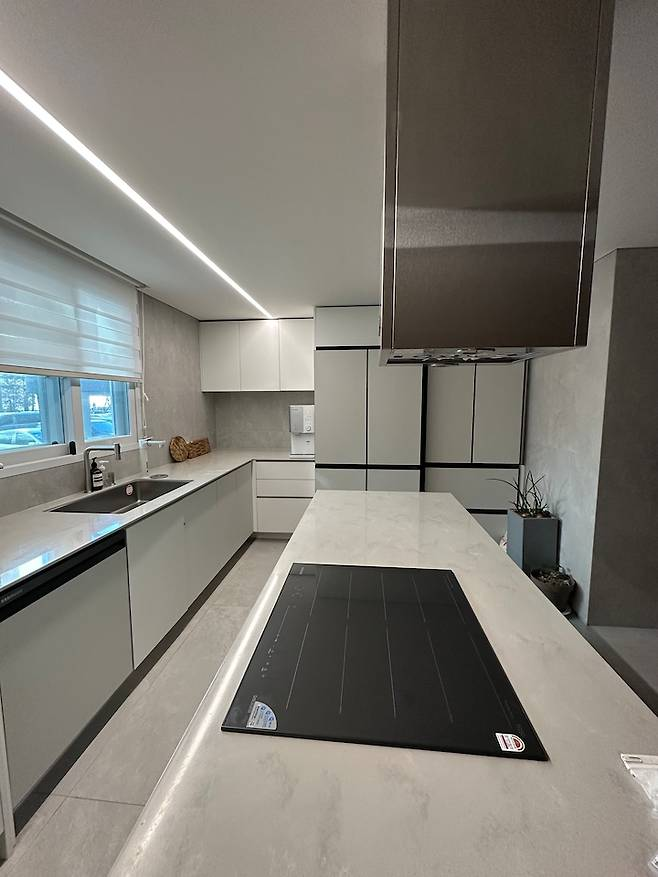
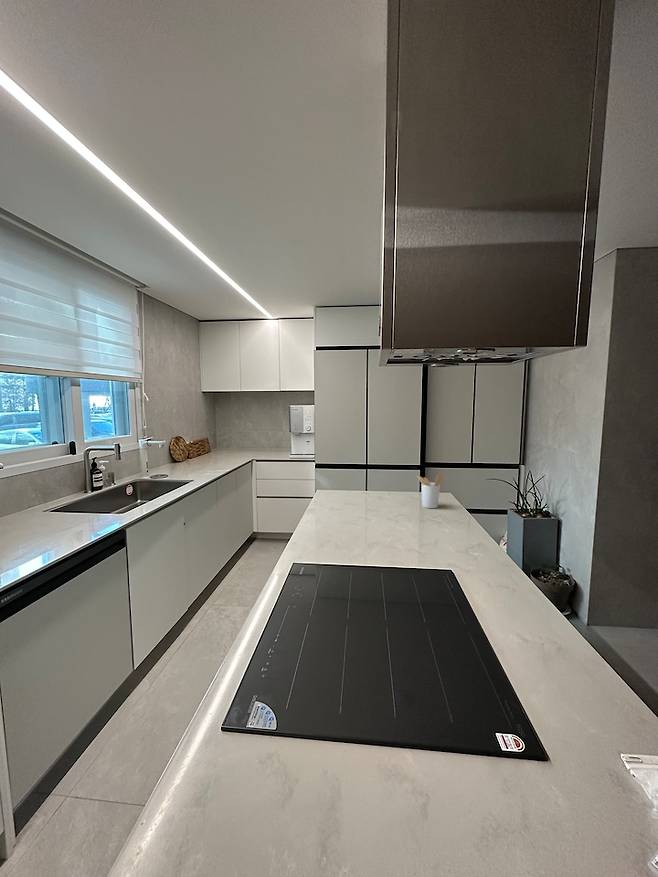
+ utensil holder [416,474,443,509]
